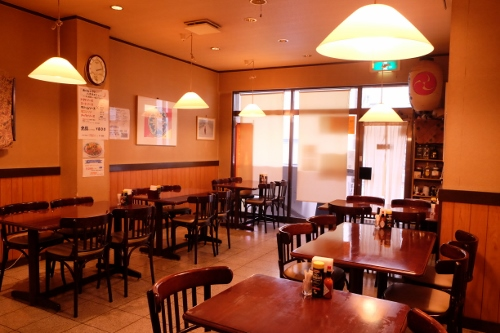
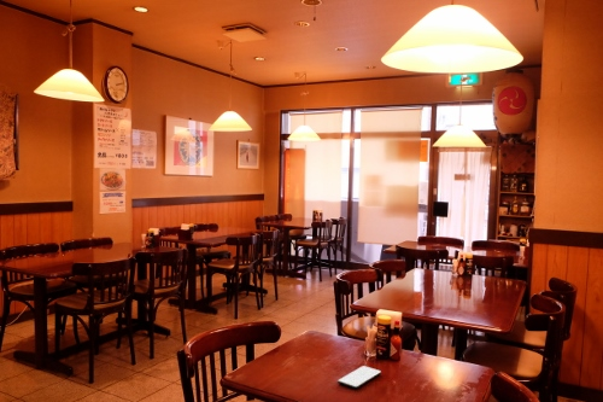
+ smartphone [336,365,382,390]
